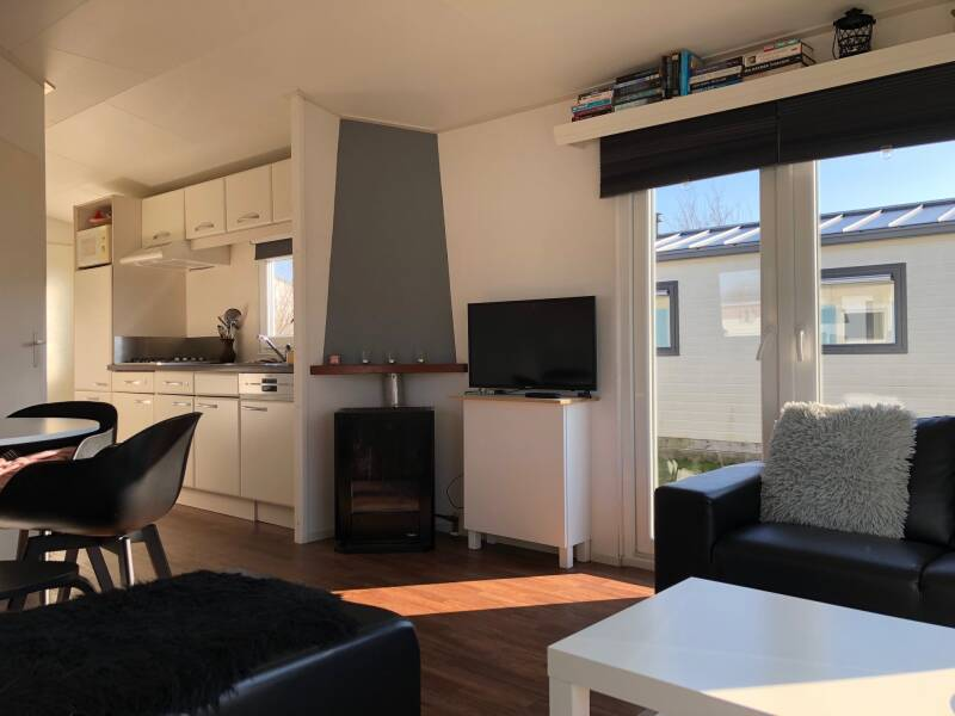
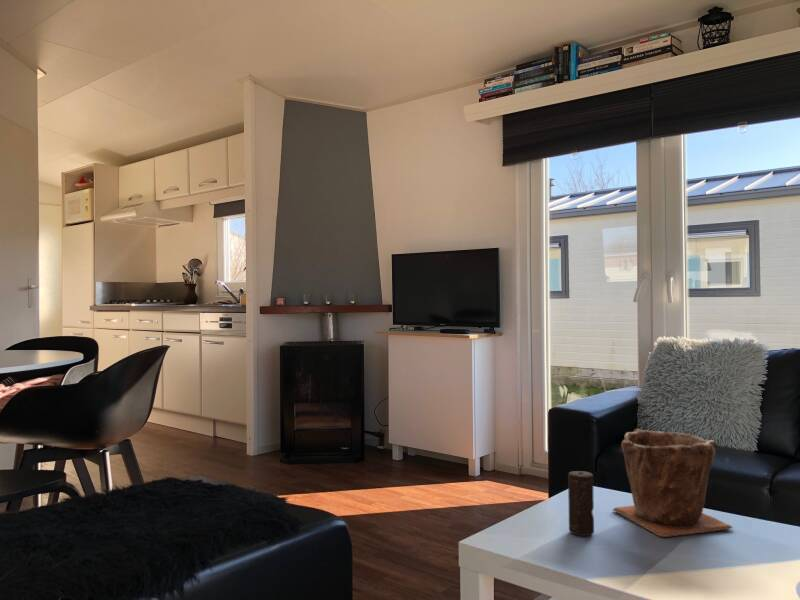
+ candle [567,470,595,537]
+ plant pot [612,428,734,538]
